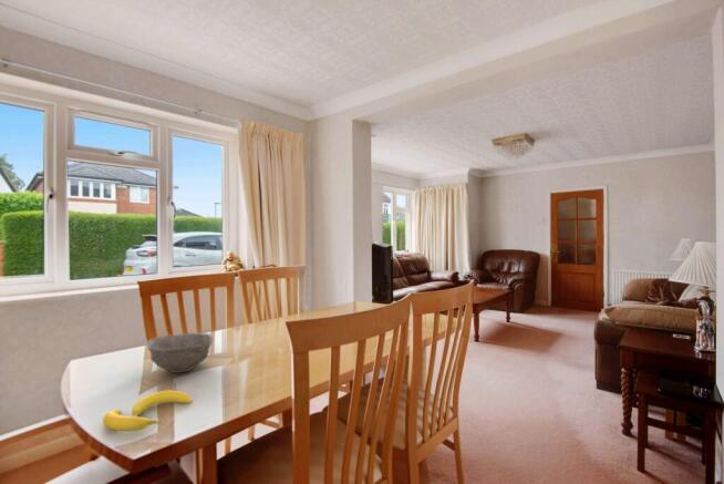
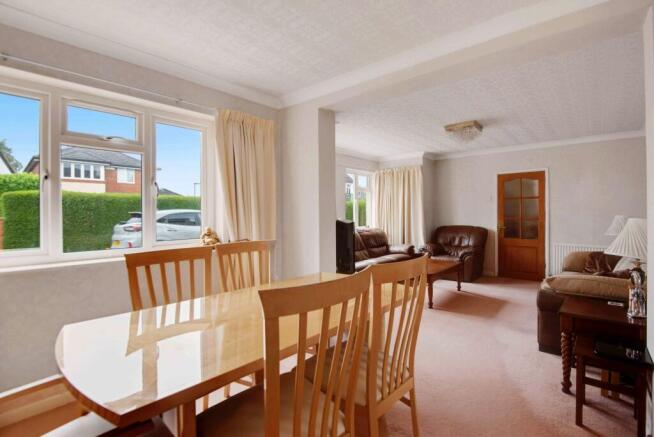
- bowl [144,332,215,374]
- banana [102,390,194,432]
